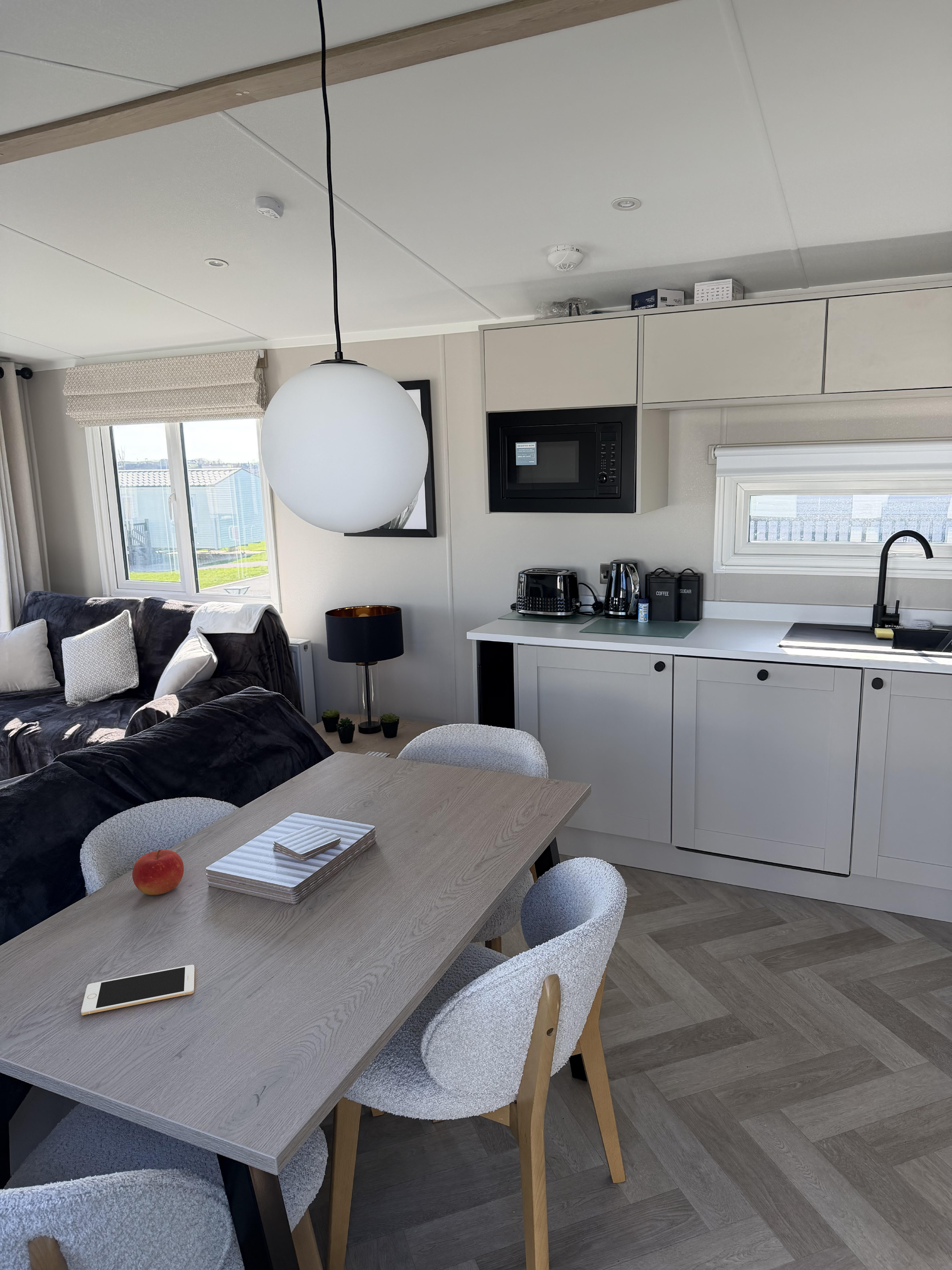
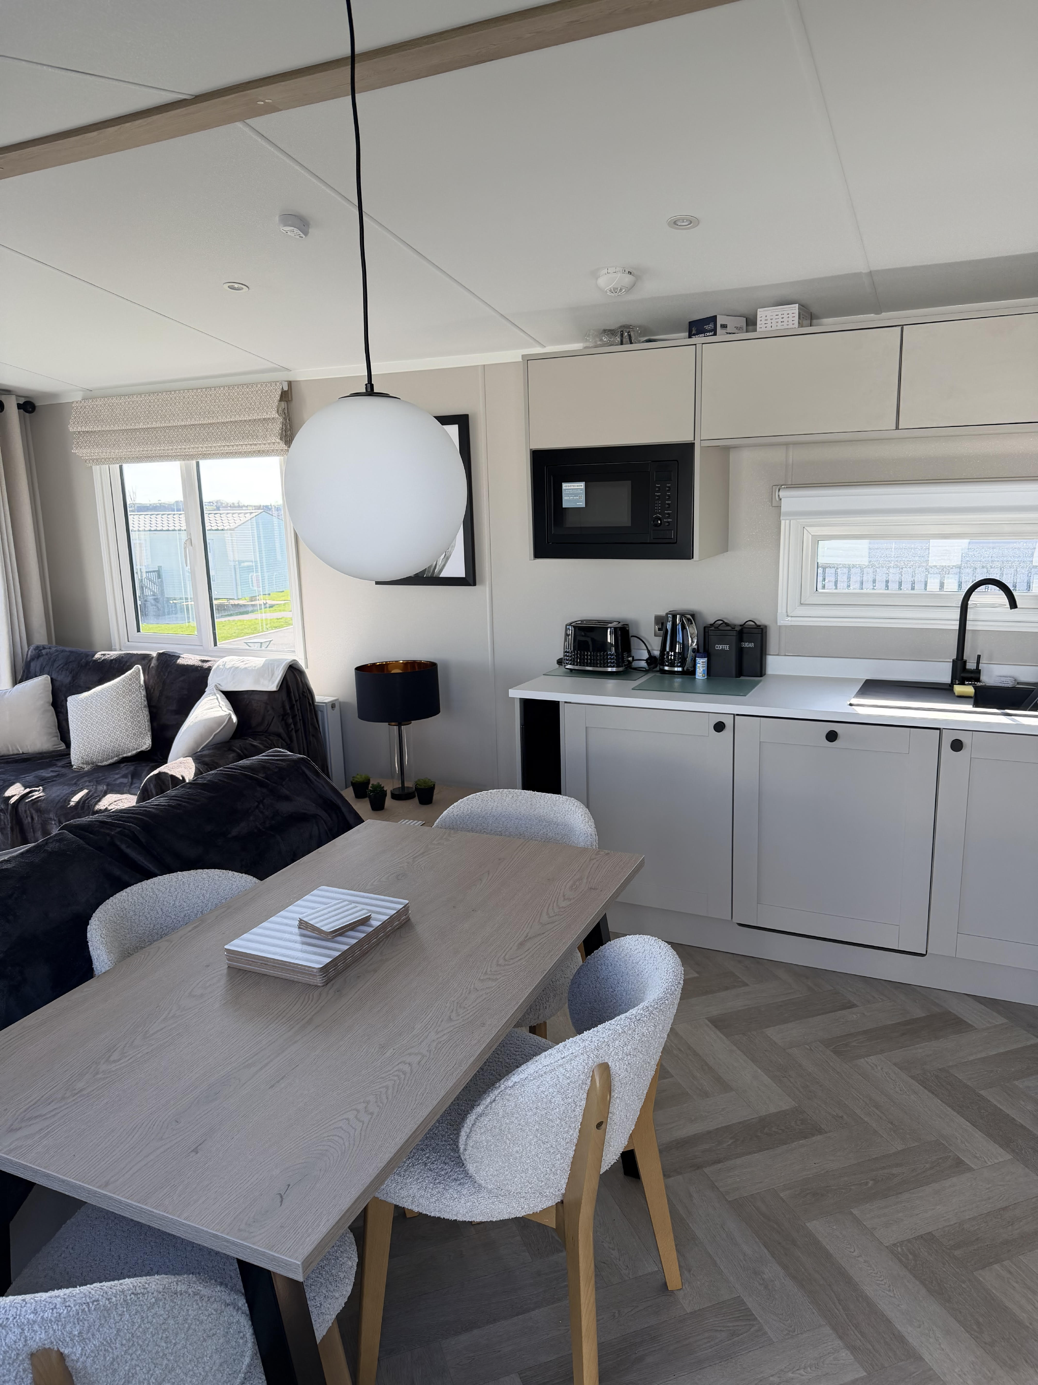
- cell phone [81,964,195,1016]
- fruit [132,849,184,895]
